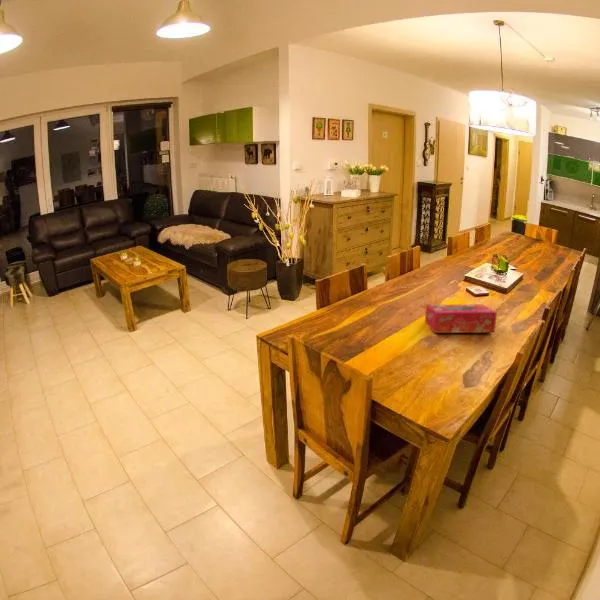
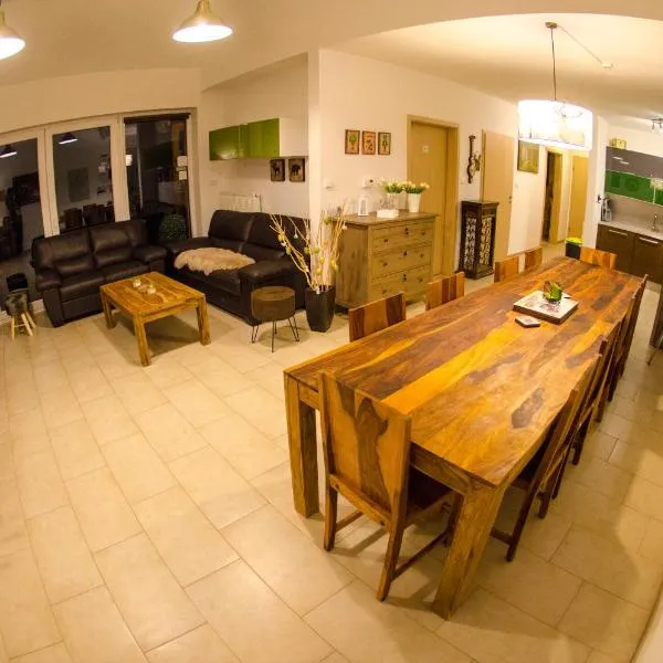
- tissue box [424,303,498,334]
